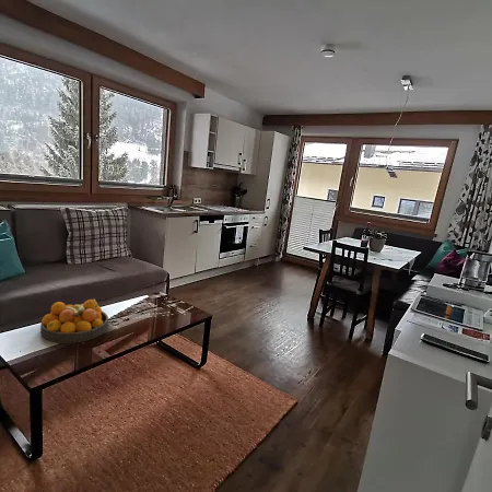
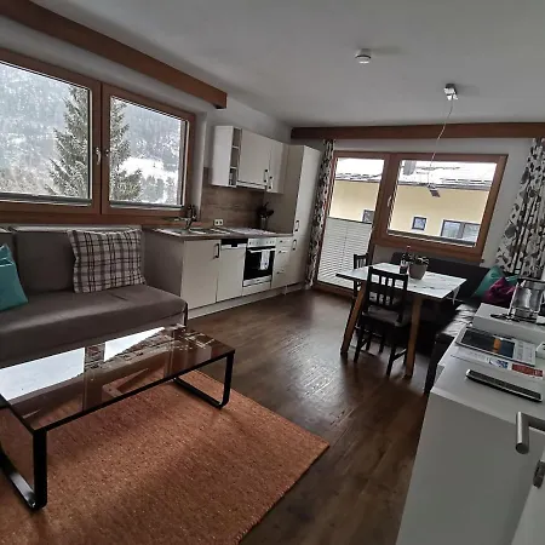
- fruit bowl [39,297,109,344]
